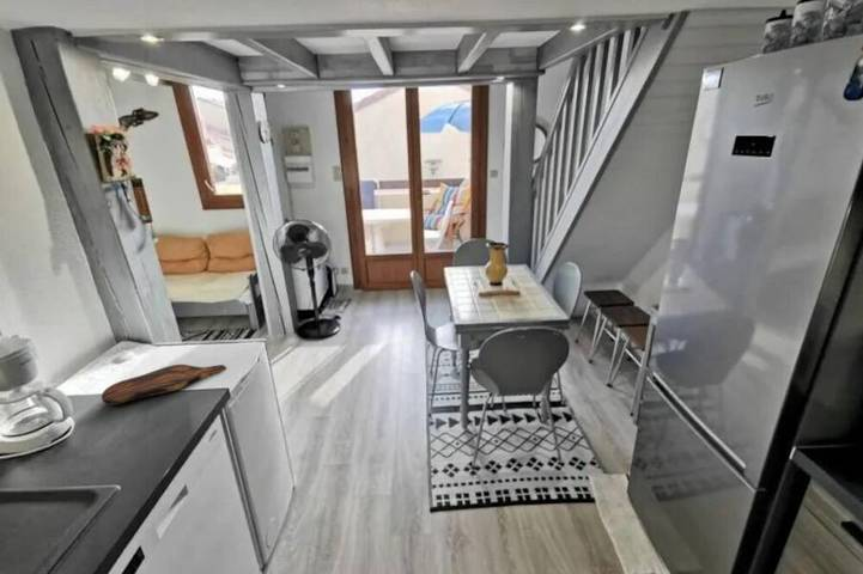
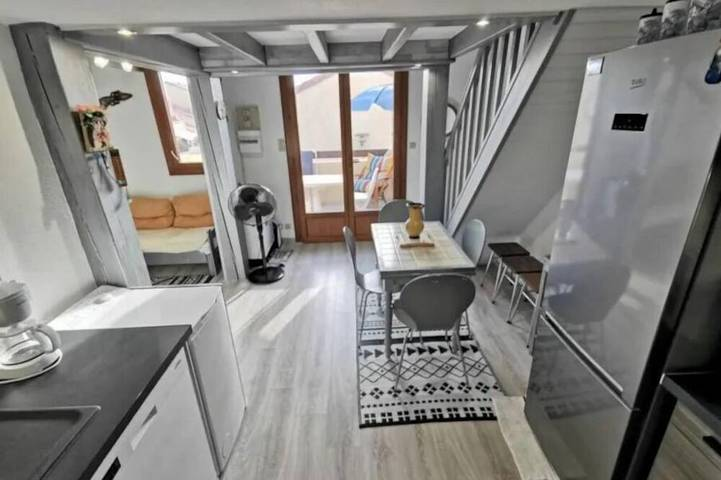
- cutting board [101,364,227,407]
